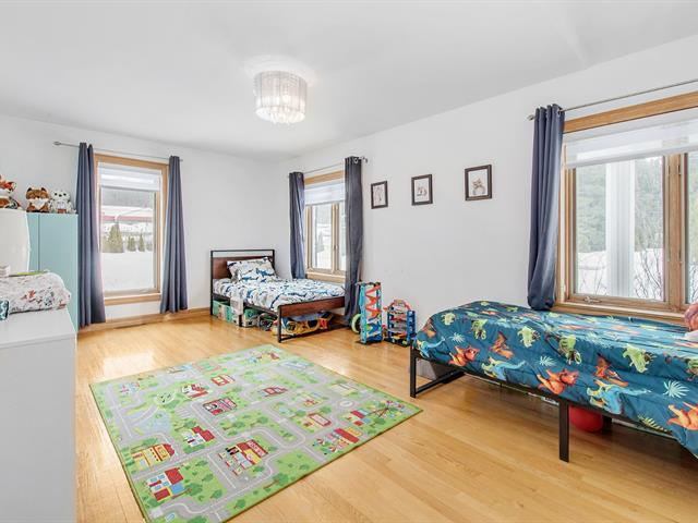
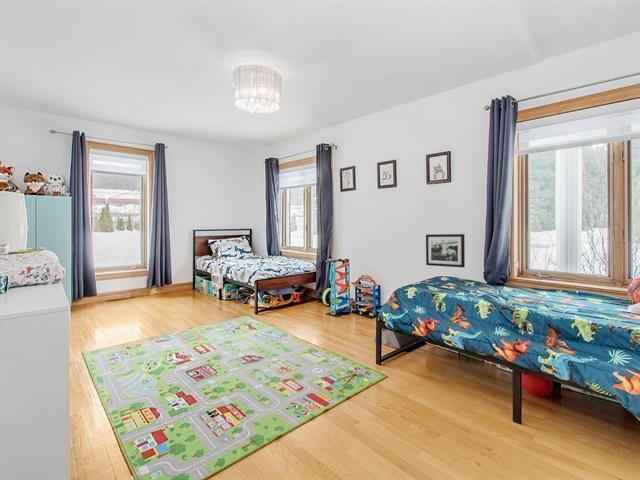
+ picture frame [425,233,466,268]
